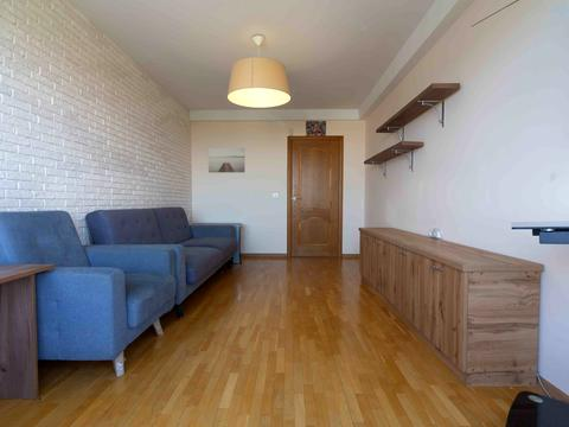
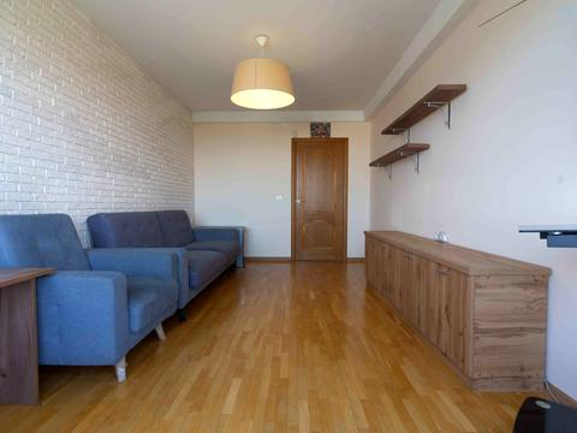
- wall art [207,147,245,173]
